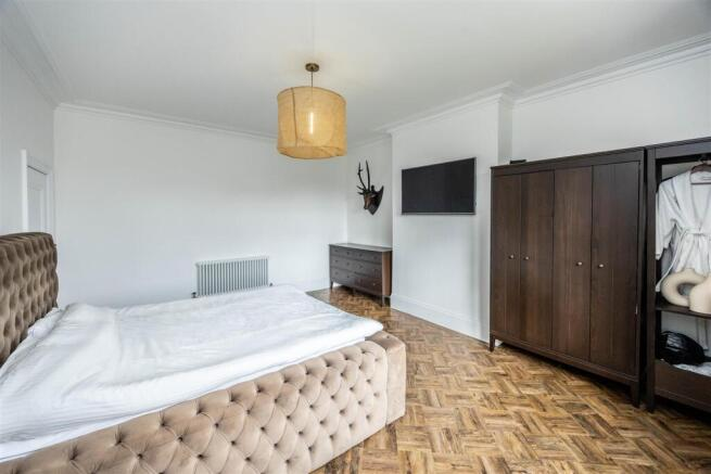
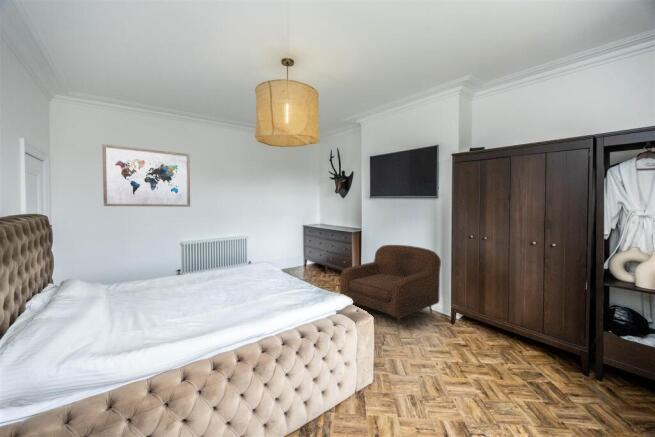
+ wall art [101,143,191,208]
+ armchair [339,244,442,328]
